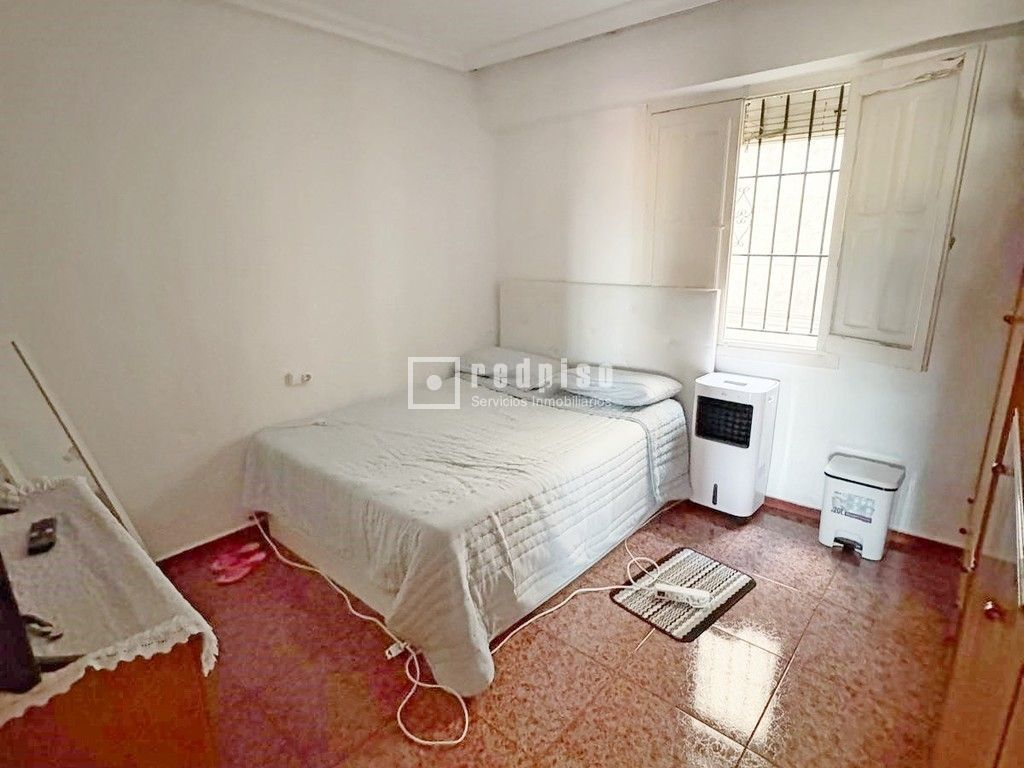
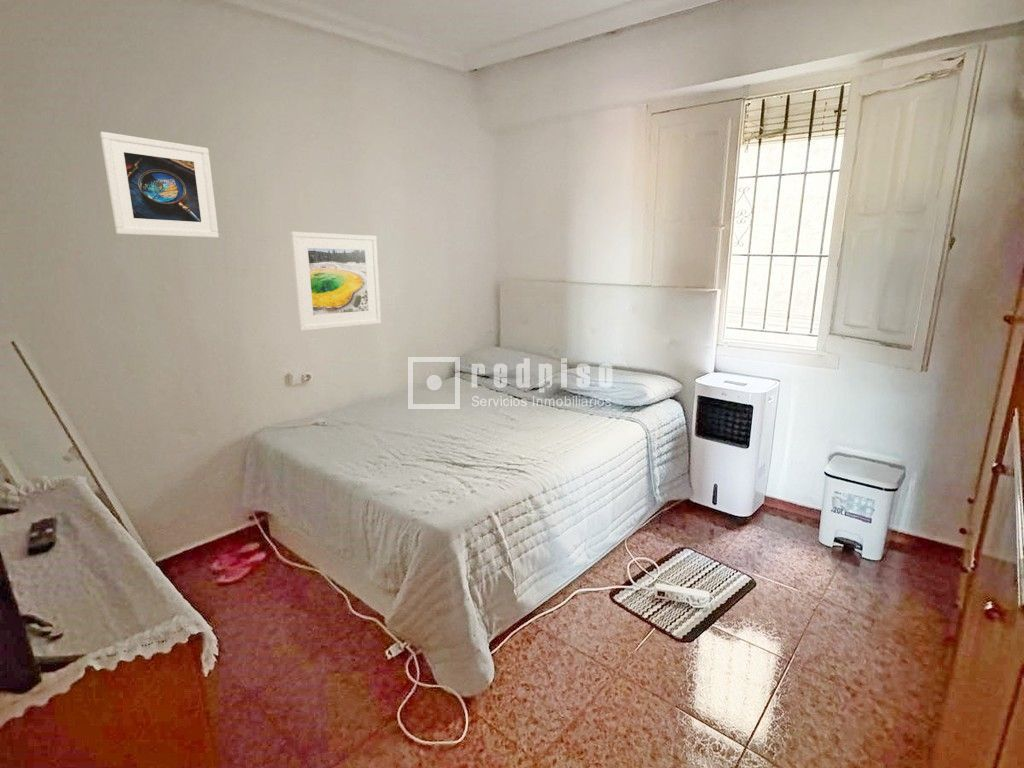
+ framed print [289,231,382,332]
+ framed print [99,131,220,239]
